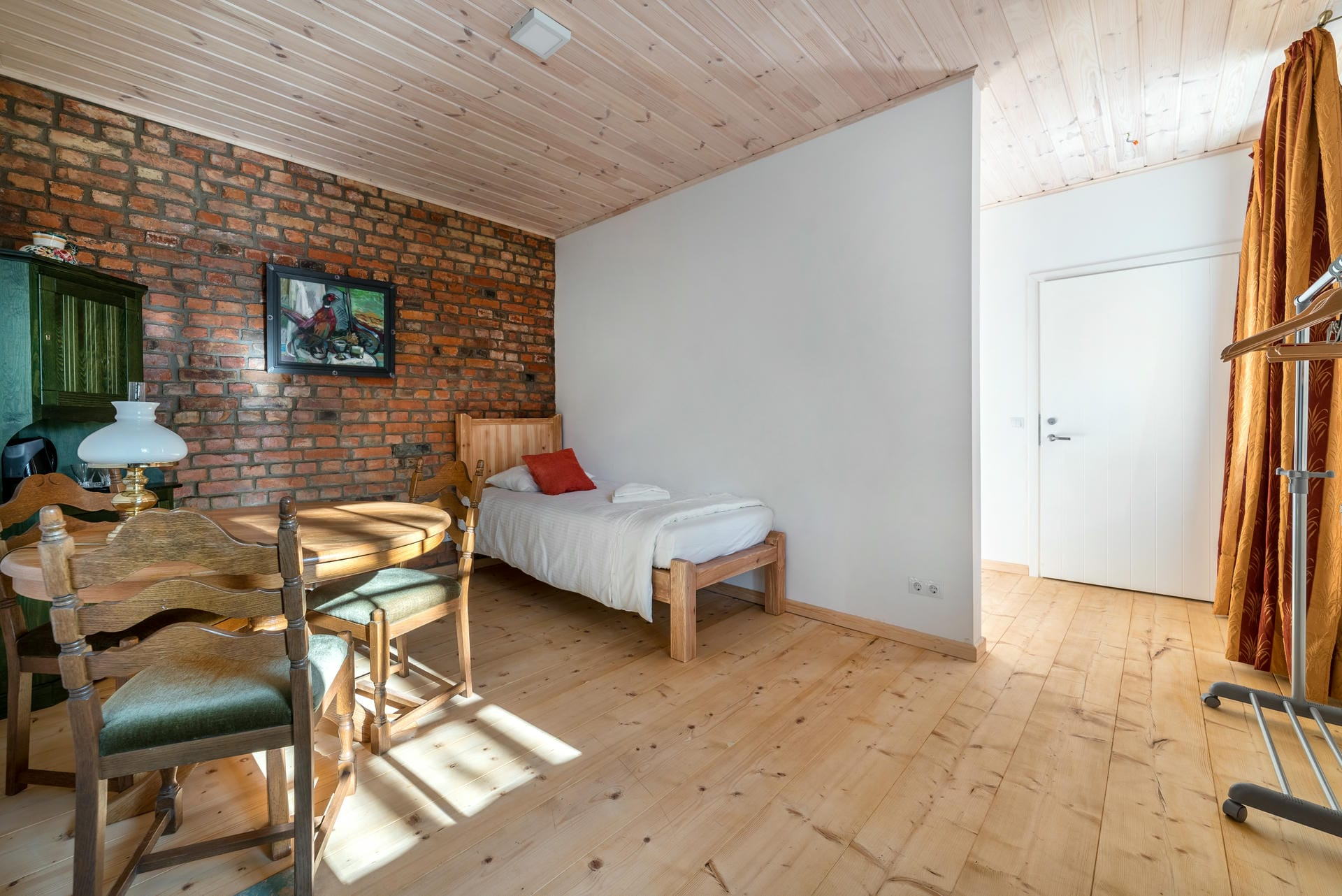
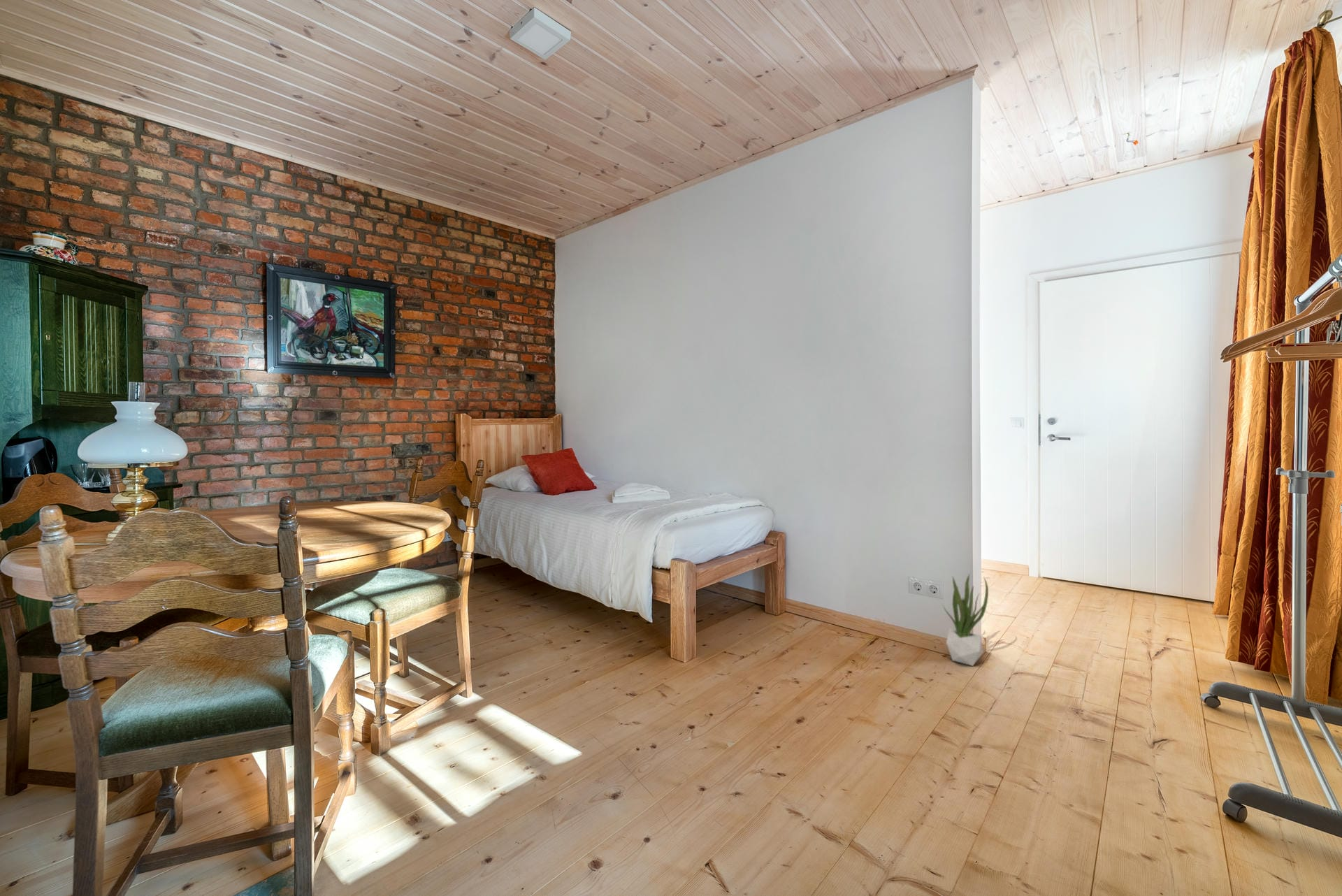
+ potted plant [941,573,989,667]
